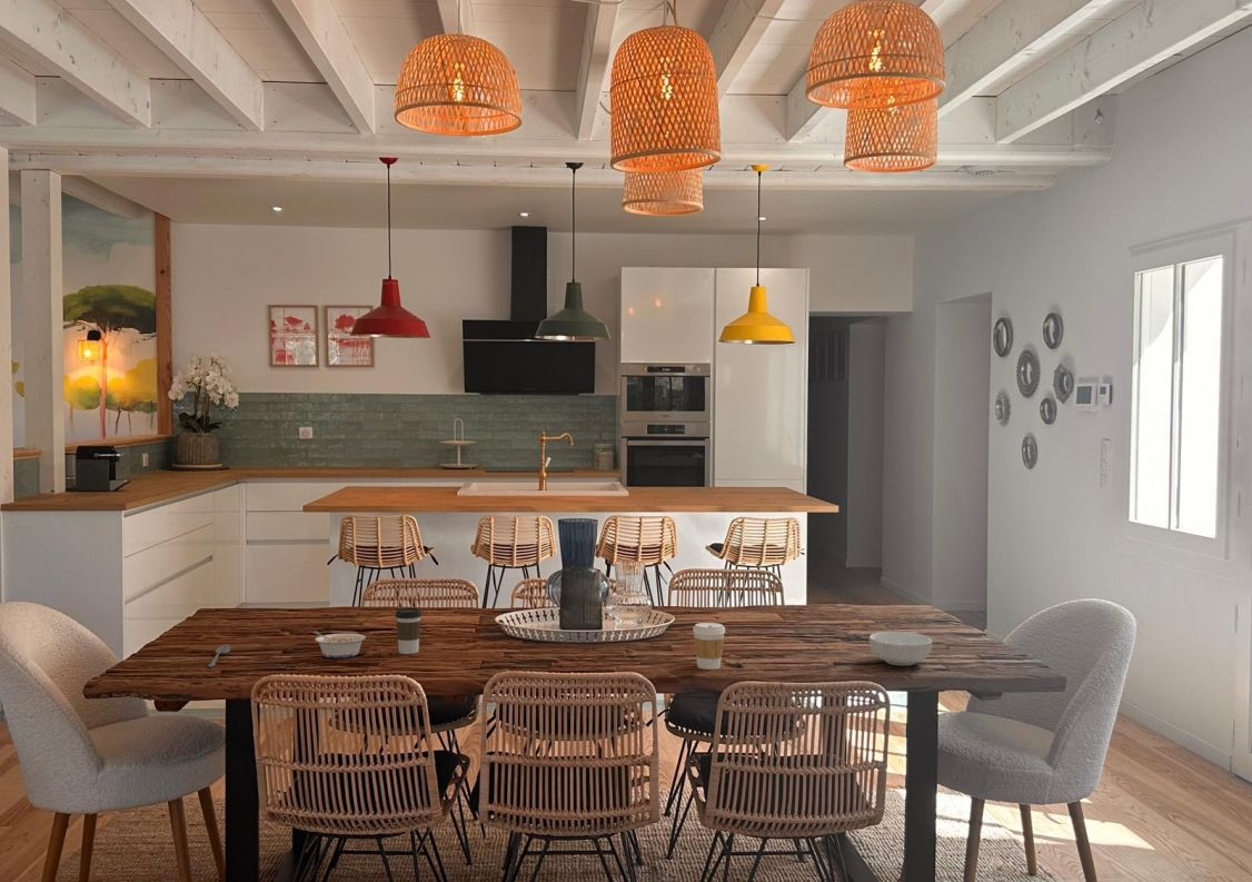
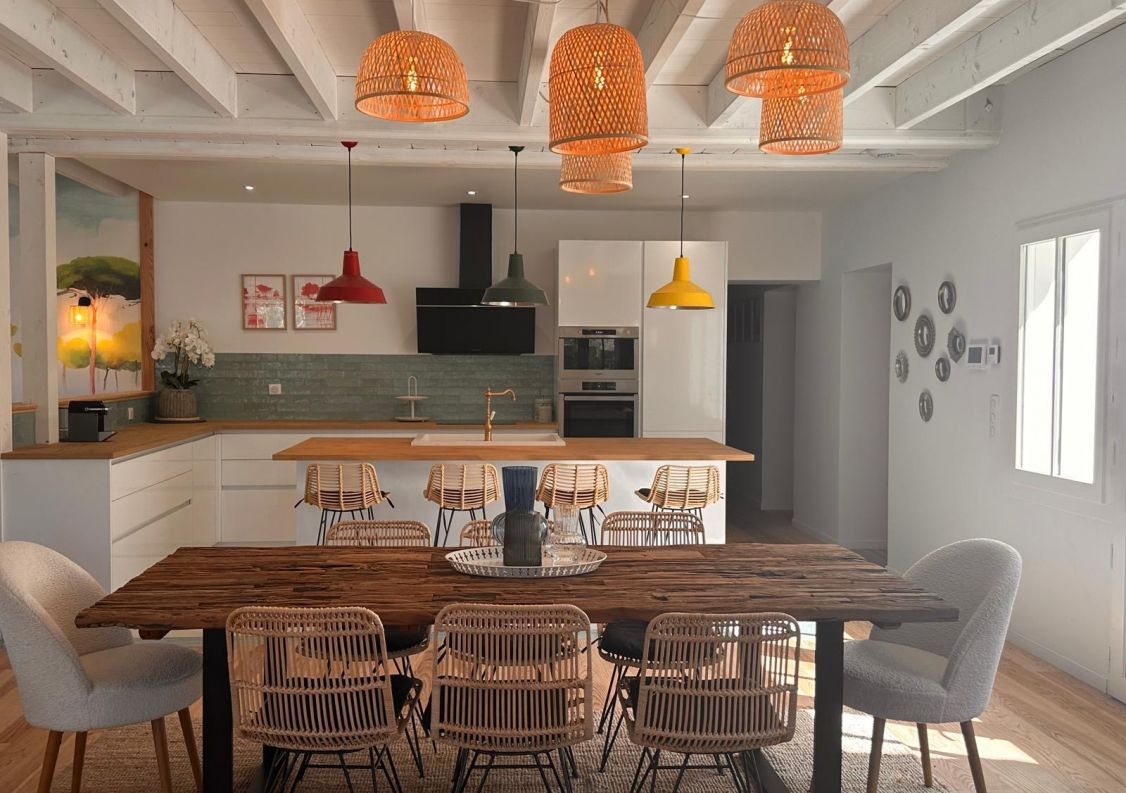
- cereal bowl [868,631,933,667]
- coffee cup [692,622,726,671]
- coffee cup [395,607,423,655]
- legume [312,630,367,658]
- spoon [207,643,231,667]
